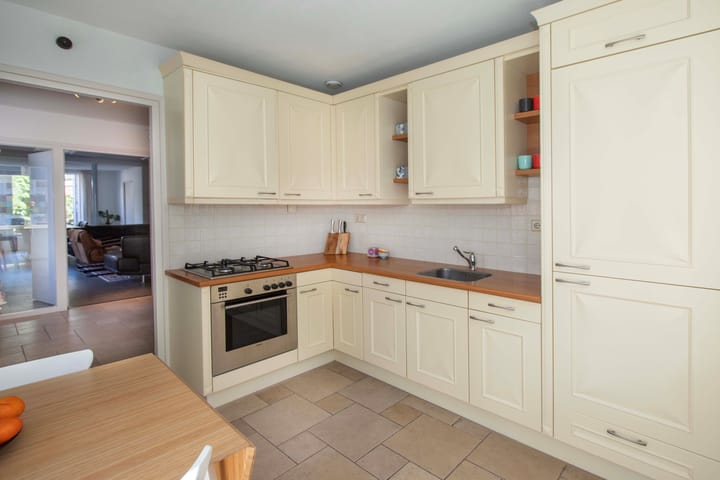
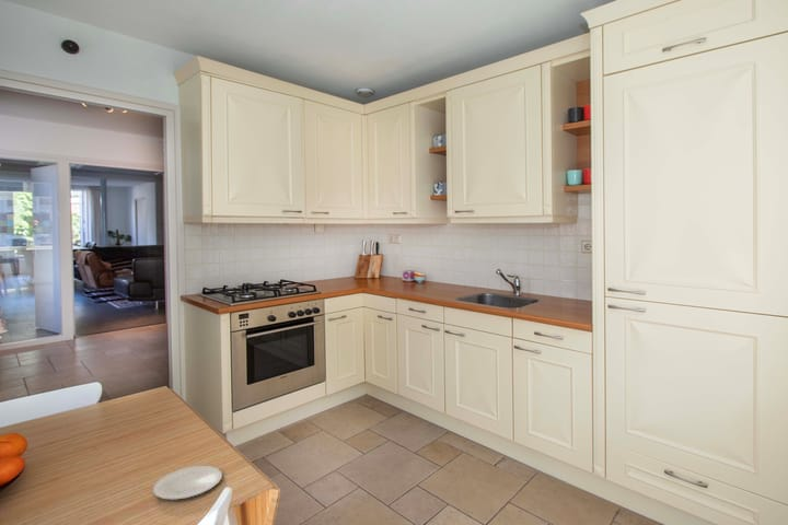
+ plate [152,465,223,501]
